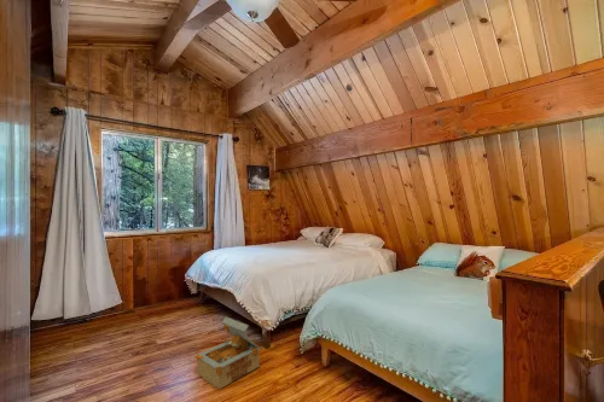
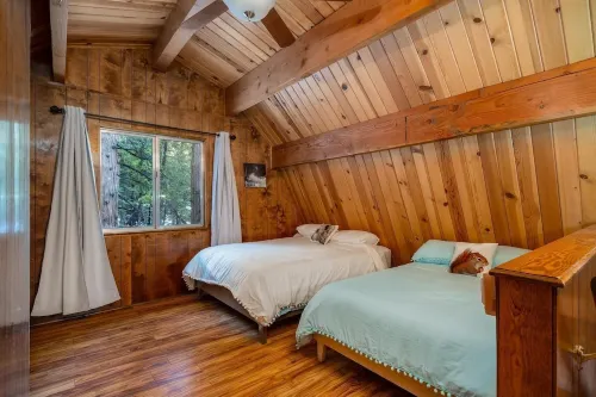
- cardboard box [194,316,261,390]
